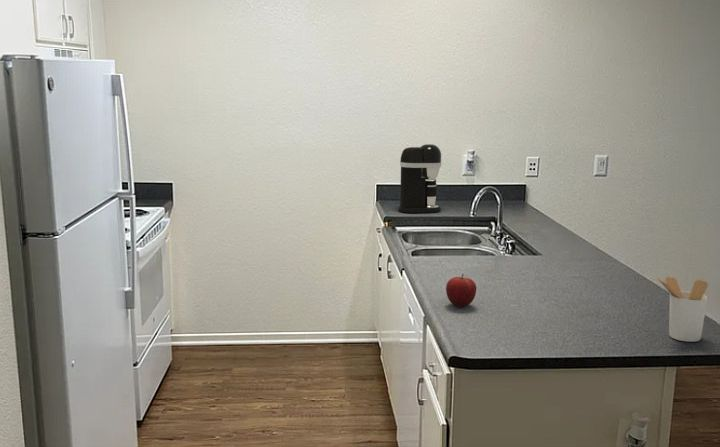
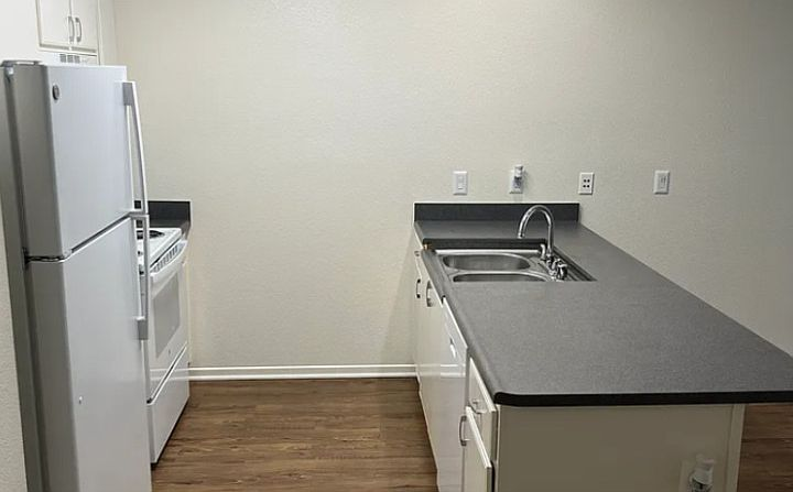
- utensil holder [656,275,709,343]
- coffee maker [397,143,442,214]
- fruit [445,273,477,308]
